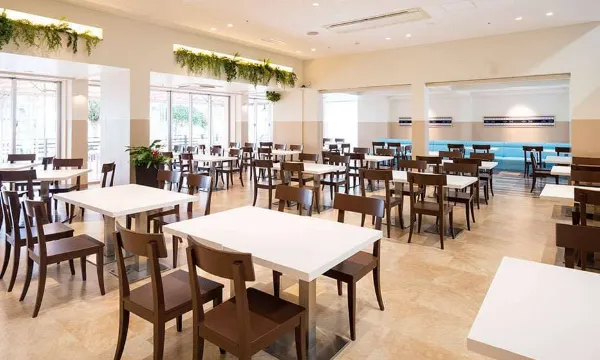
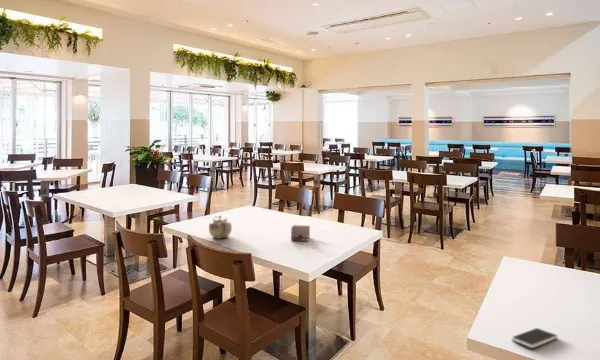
+ teapot [208,214,233,239]
+ smartphone [510,327,559,349]
+ teacup [290,224,311,242]
